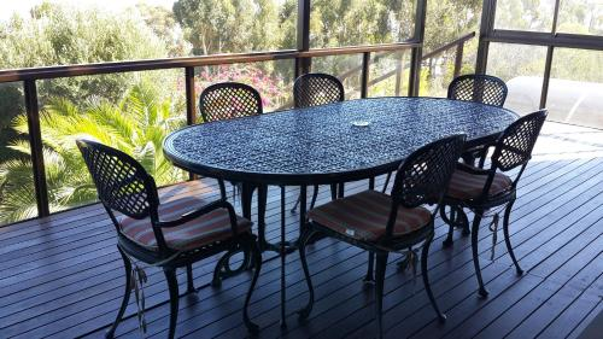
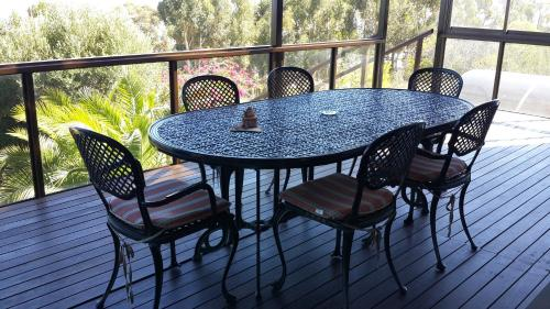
+ teapot [230,106,264,133]
